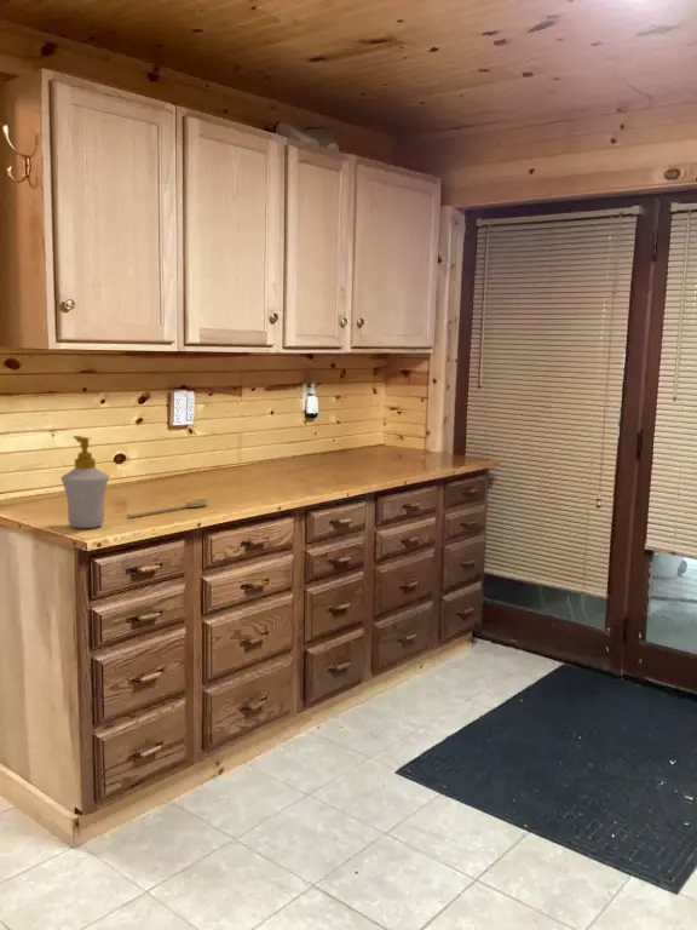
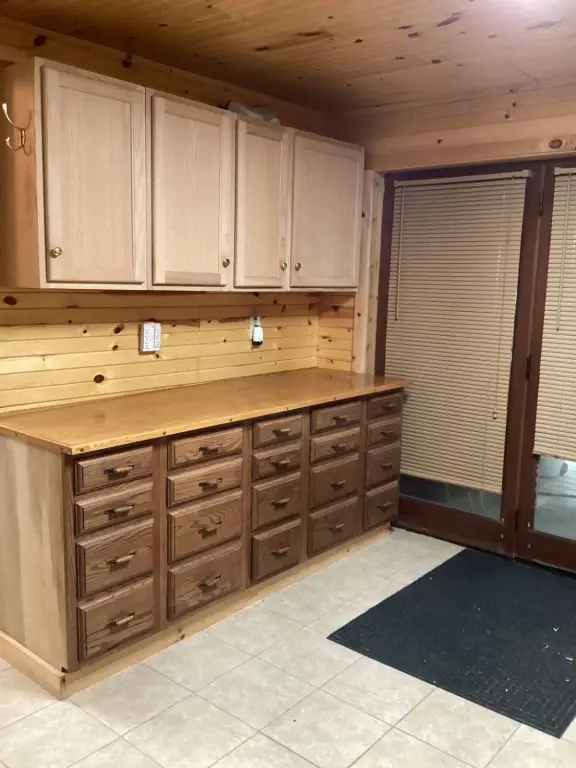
- soap bottle [59,435,110,529]
- spoon [126,498,209,519]
